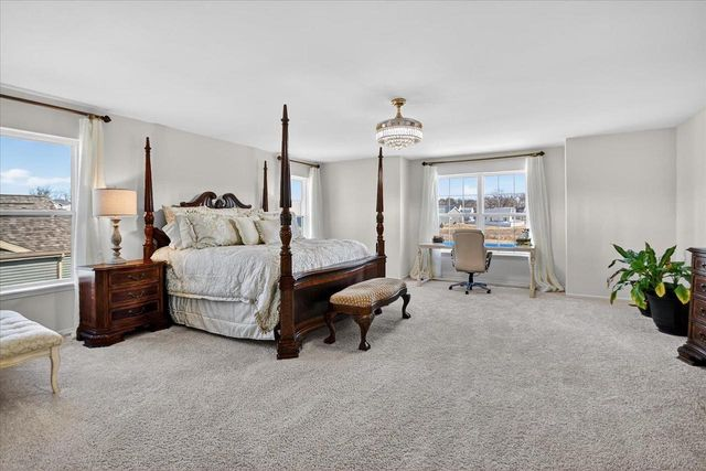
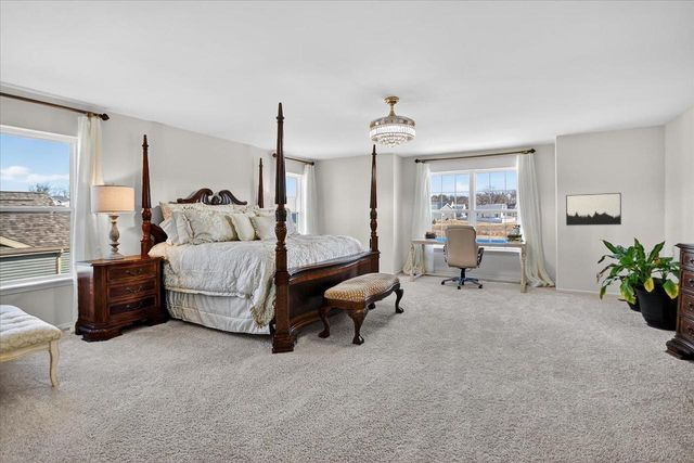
+ wall art [565,192,622,227]
